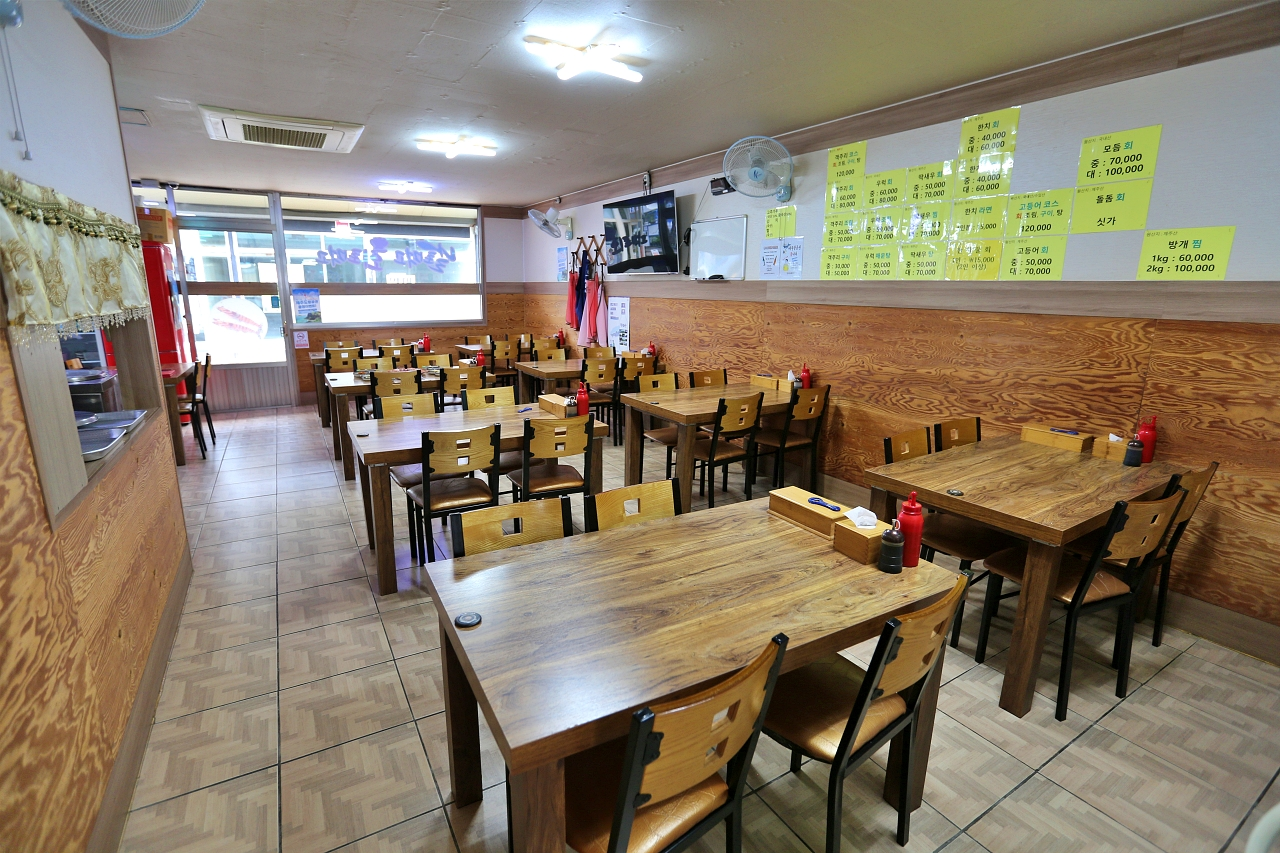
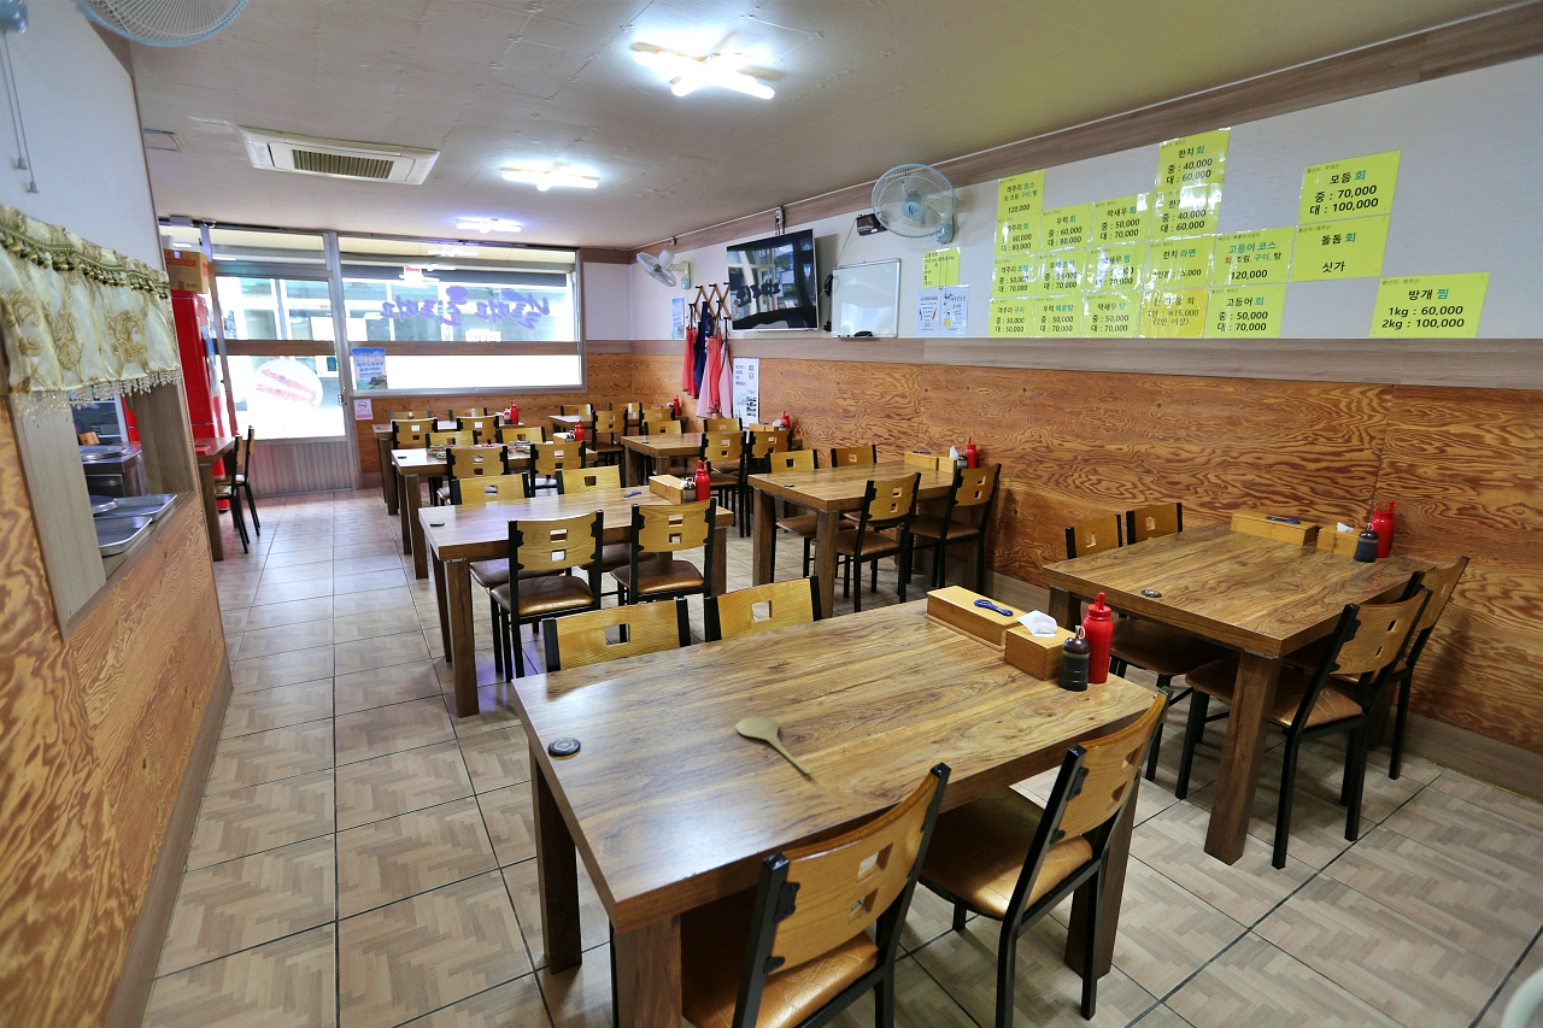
+ spoon [735,715,812,775]
